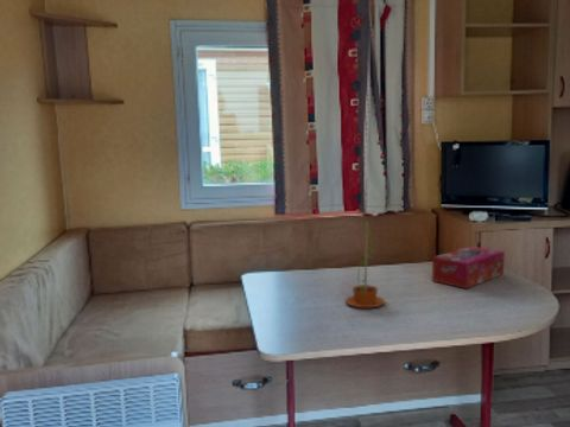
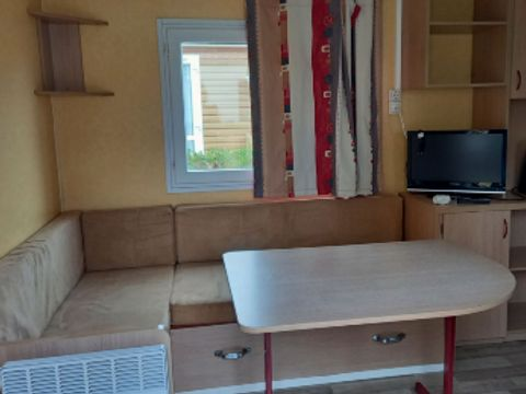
- flower pot [344,221,386,308]
- tissue box [431,246,506,289]
